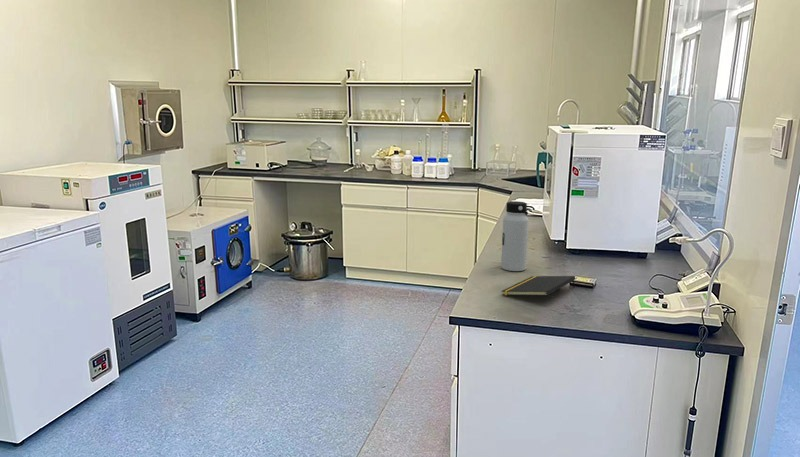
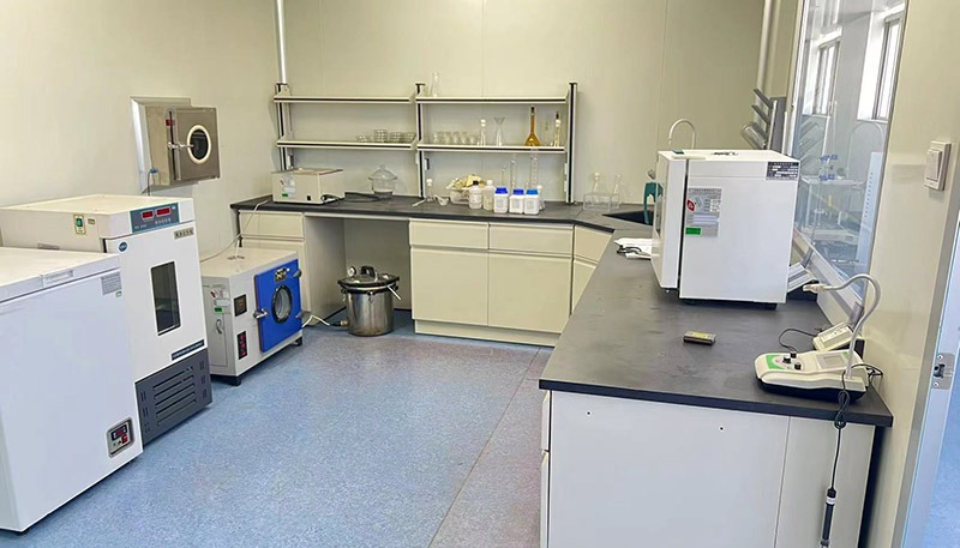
- notepad [501,275,576,297]
- water bottle [500,200,530,272]
